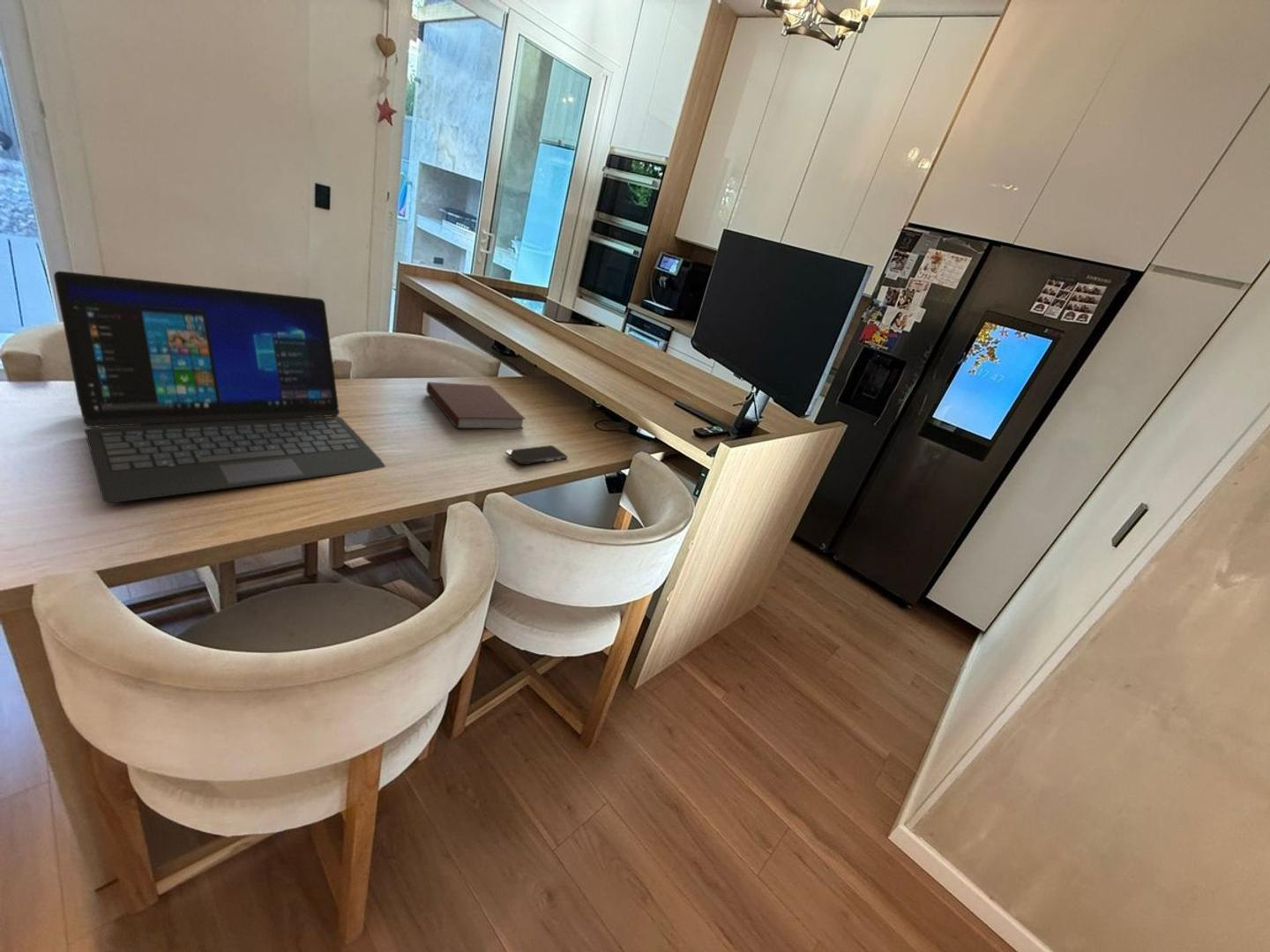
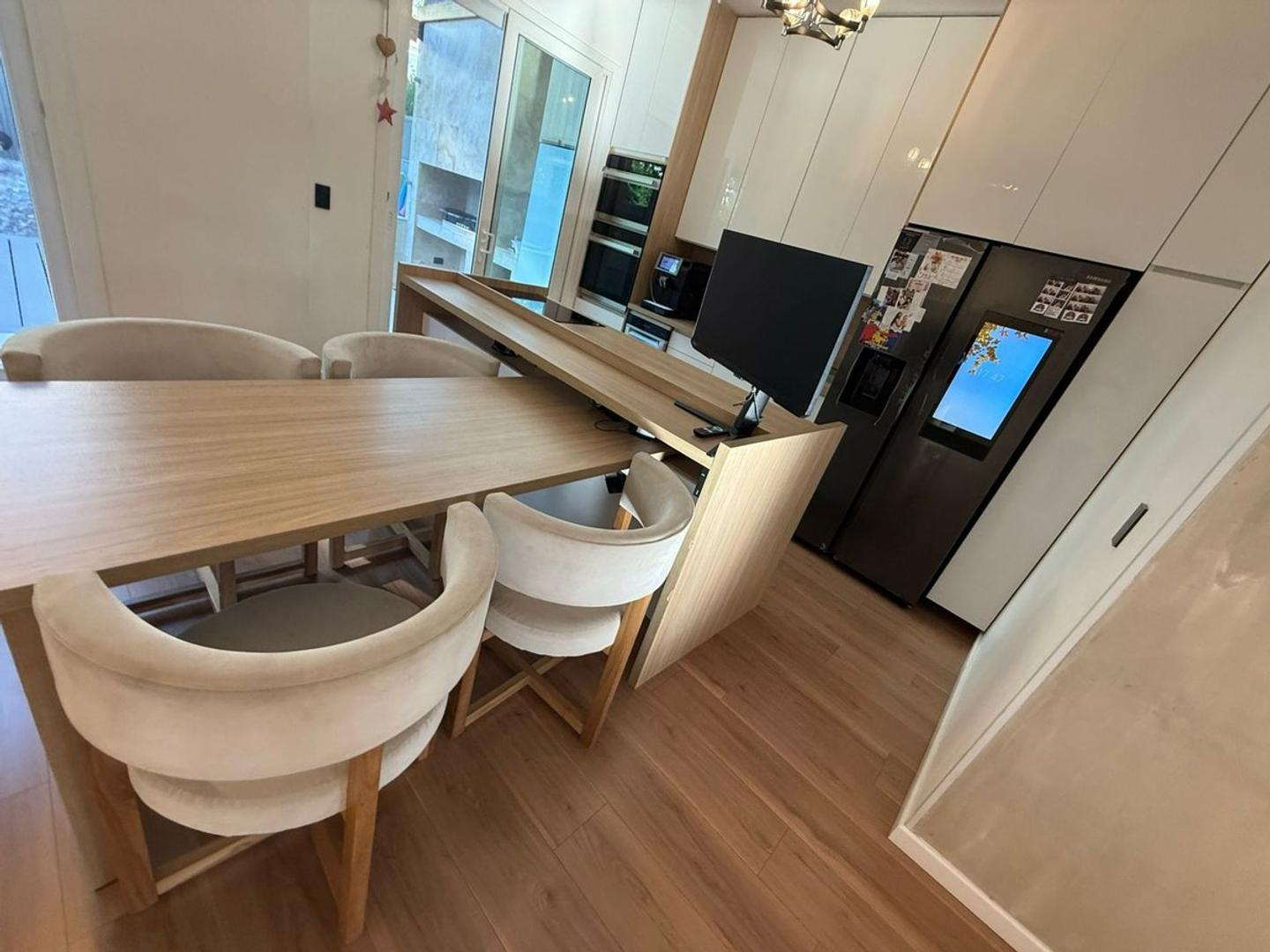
- notebook [425,381,527,429]
- smartphone [504,444,568,465]
- laptop [53,271,386,503]
